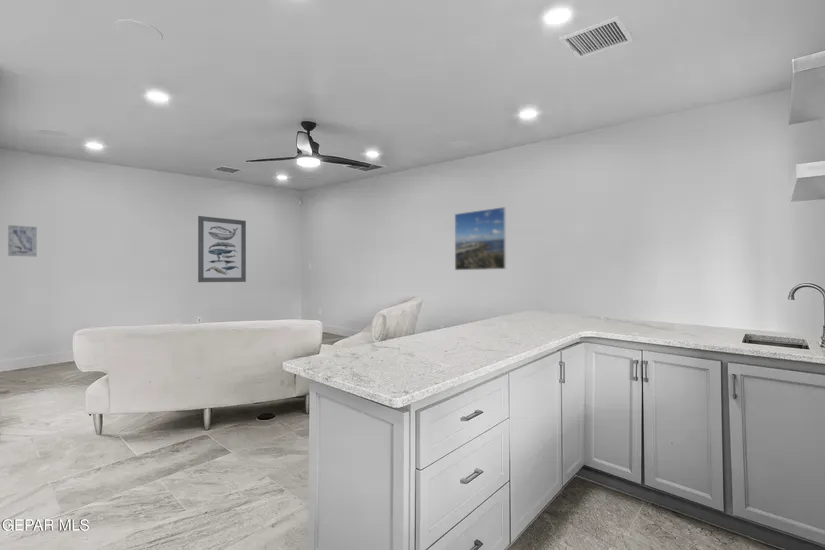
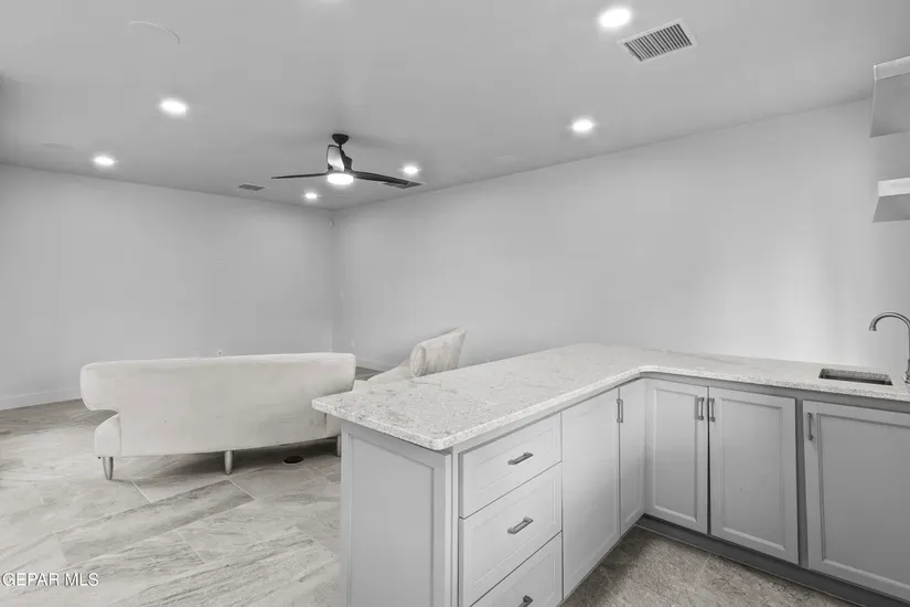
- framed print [454,206,507,271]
- wall art [7,224,38,258]
- wall art [197,215,247,283]
